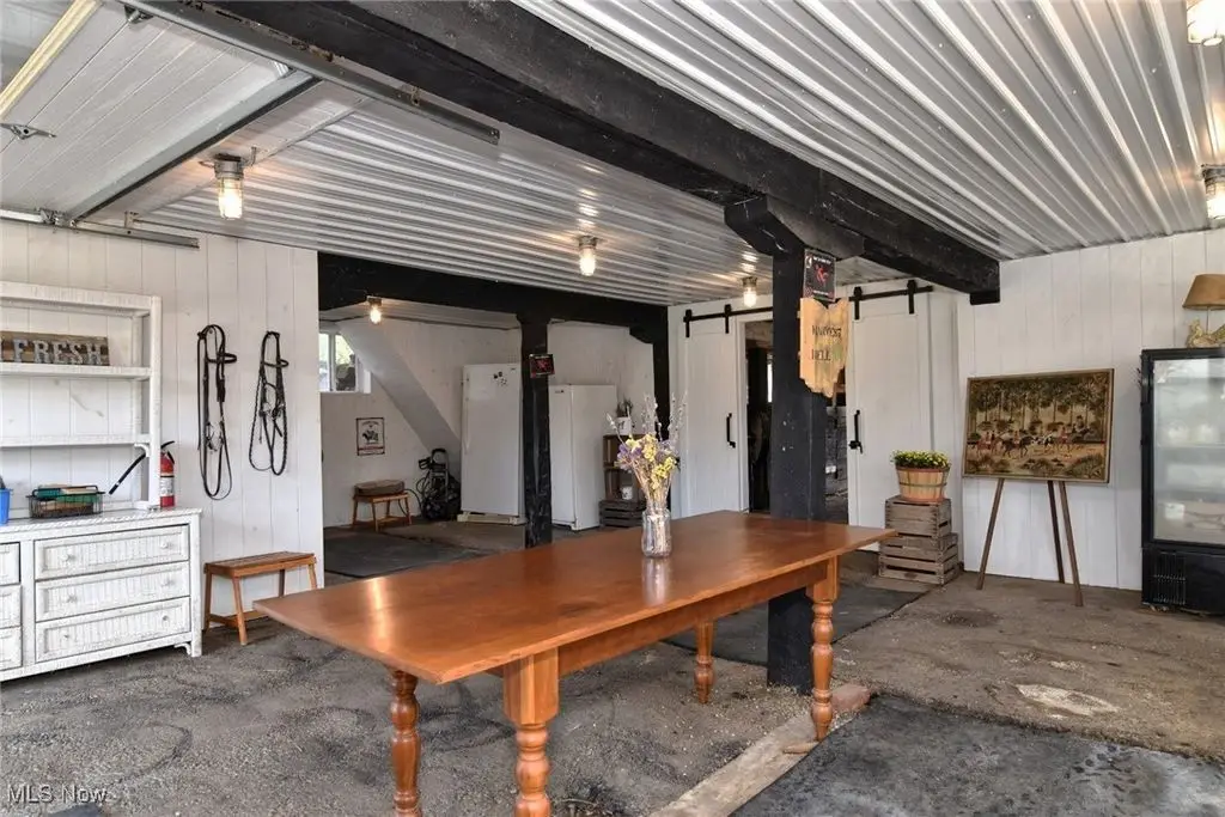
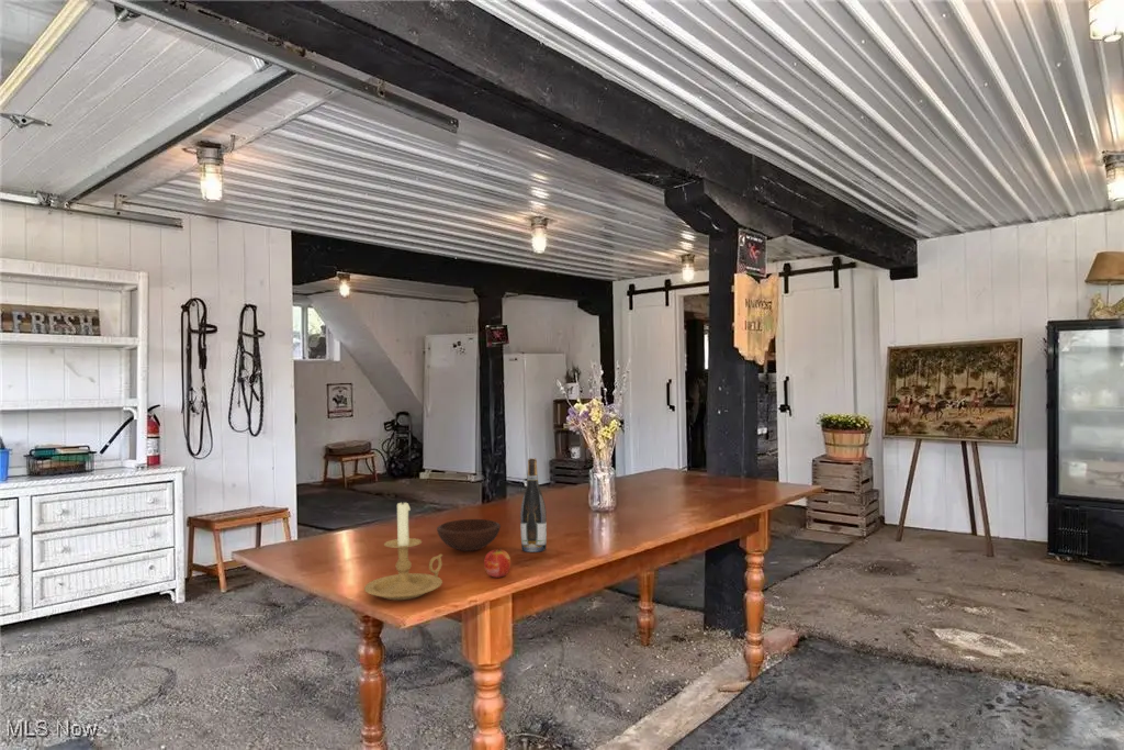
+ apple [483,547,512,579]
+ wine bottle [519,457,548,553]
+ bowl [436,518,502,552]
+ candle holder [363,499,443,601]
